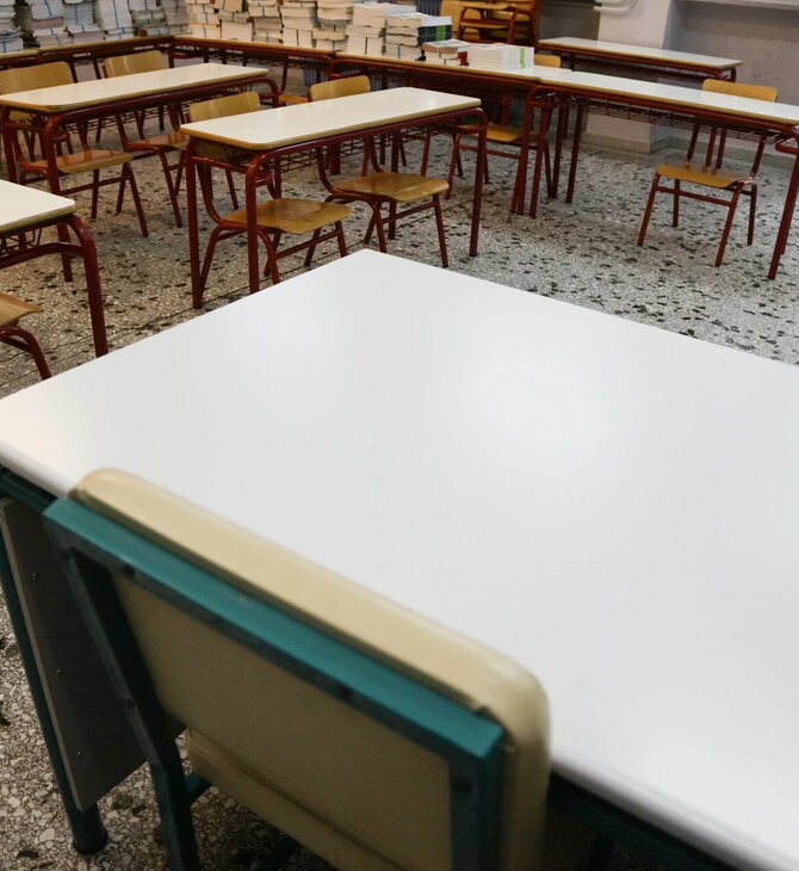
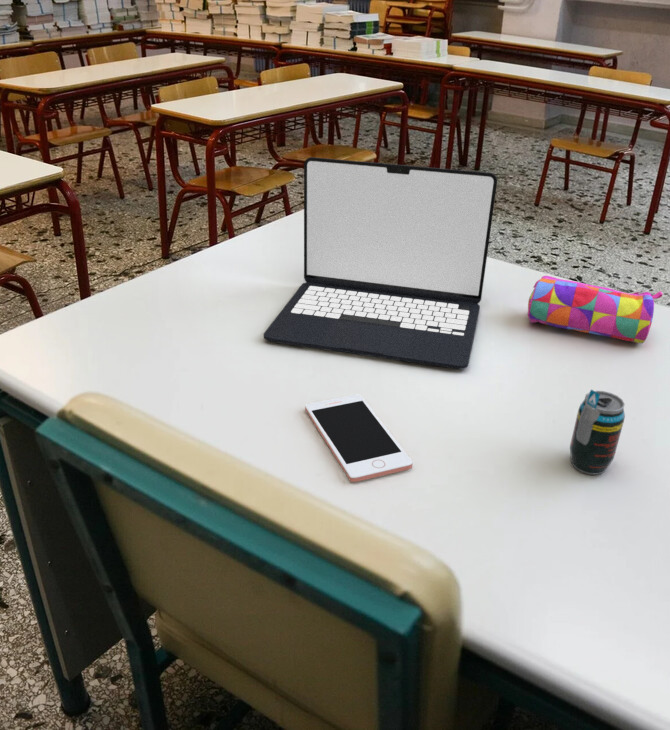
+ beverage can [569,389,626,476]
+ cell phone [304,394,414,483]
+ laptop [263,156,498,370]
+ pencil case [527,275,664,344]
